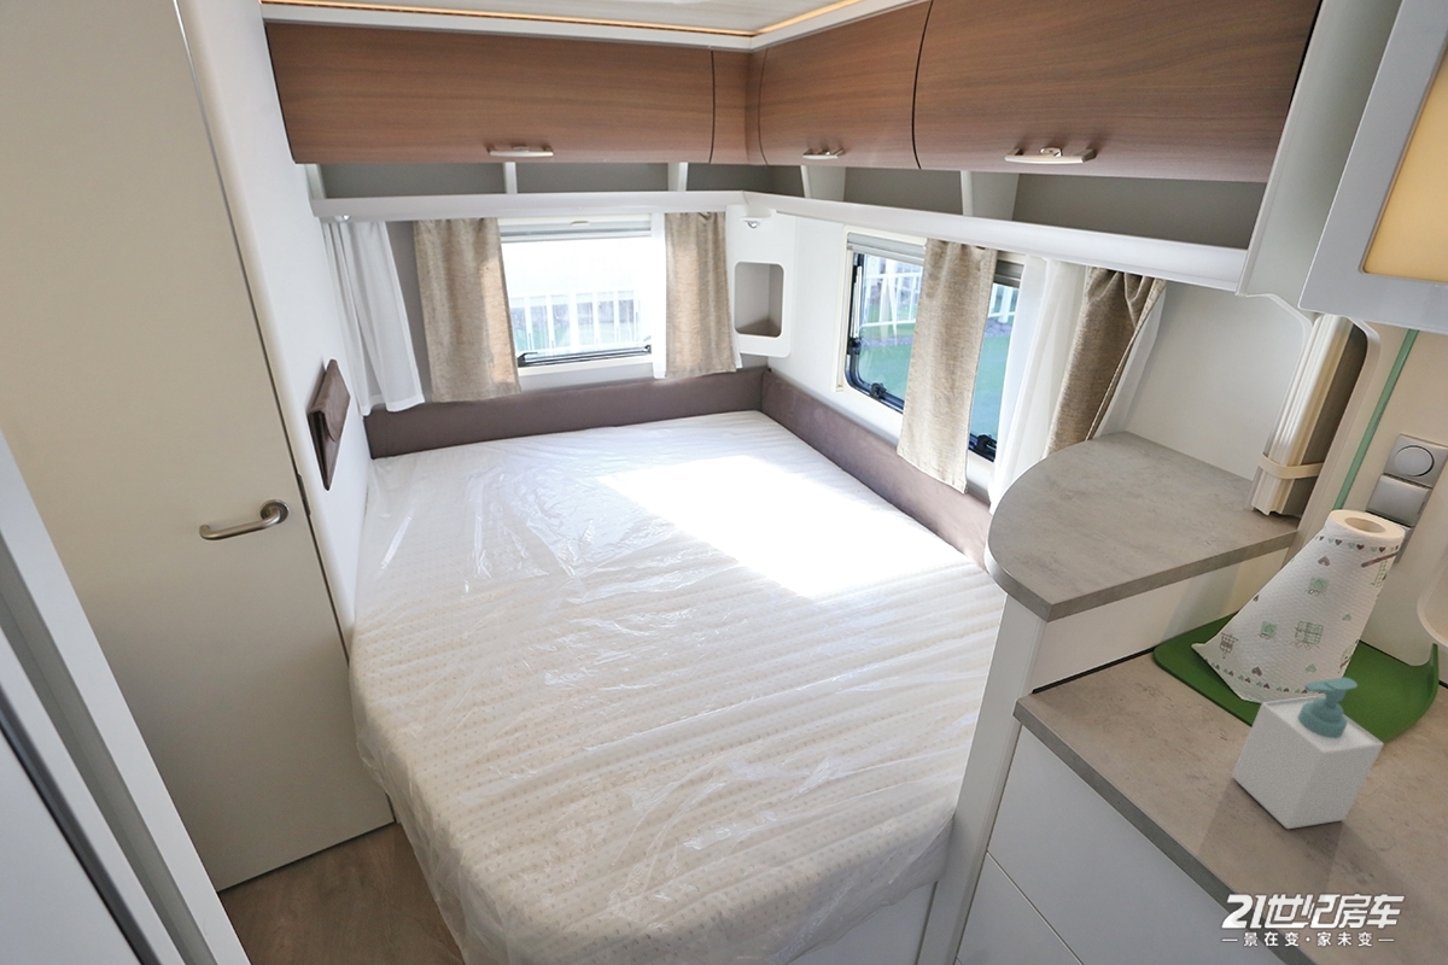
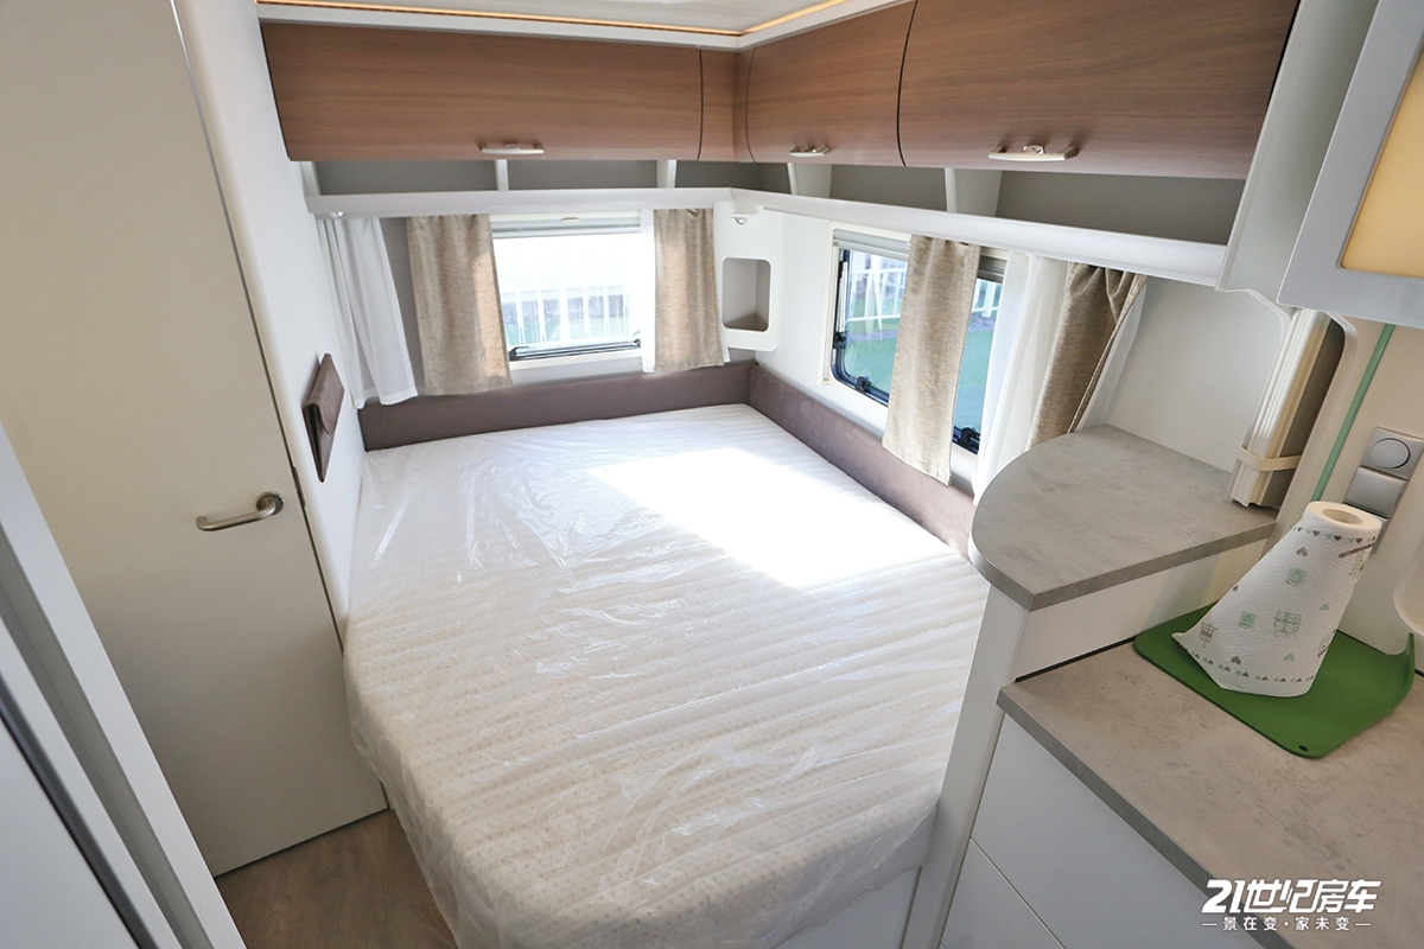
- soap bottle [1231,676,1385,830]
